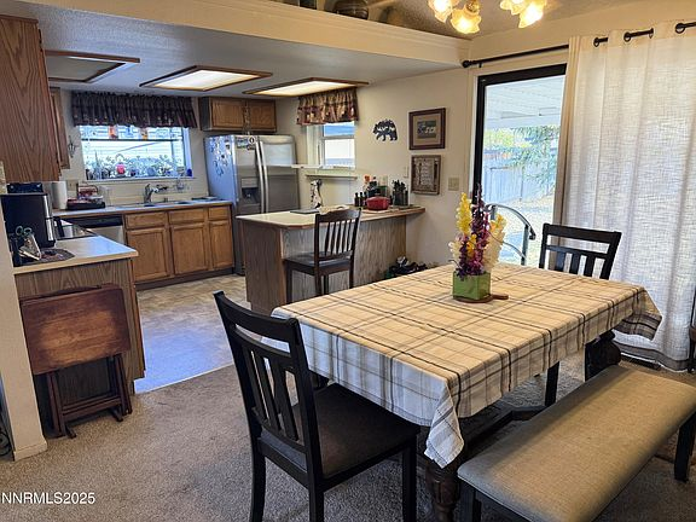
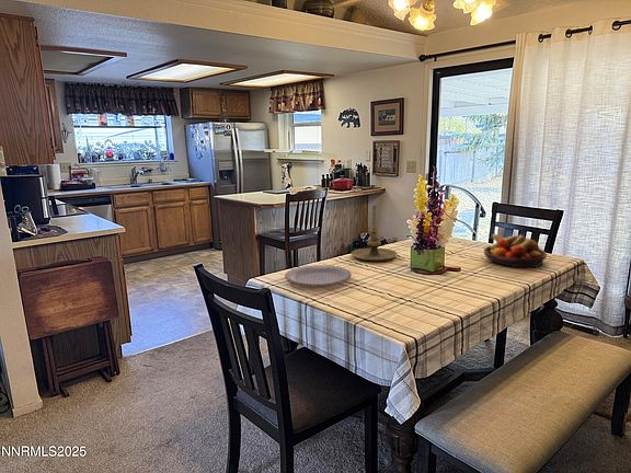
+ candle holder [351,205,399,262]
+ fruit bowl [483,233,548,268]
+ plate [284,264,353,288]
